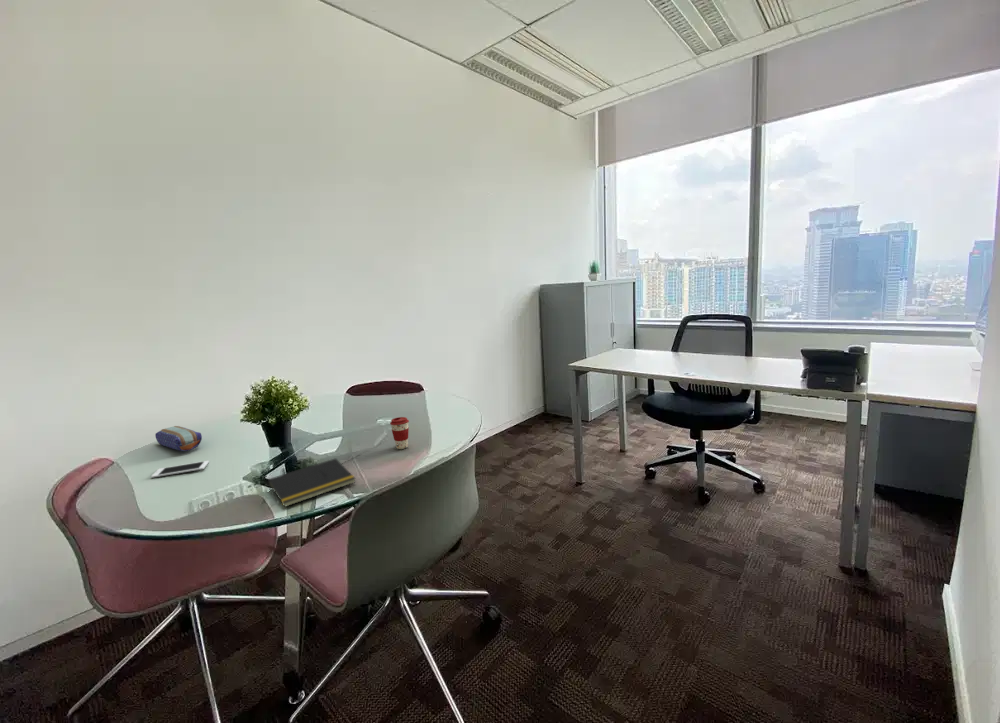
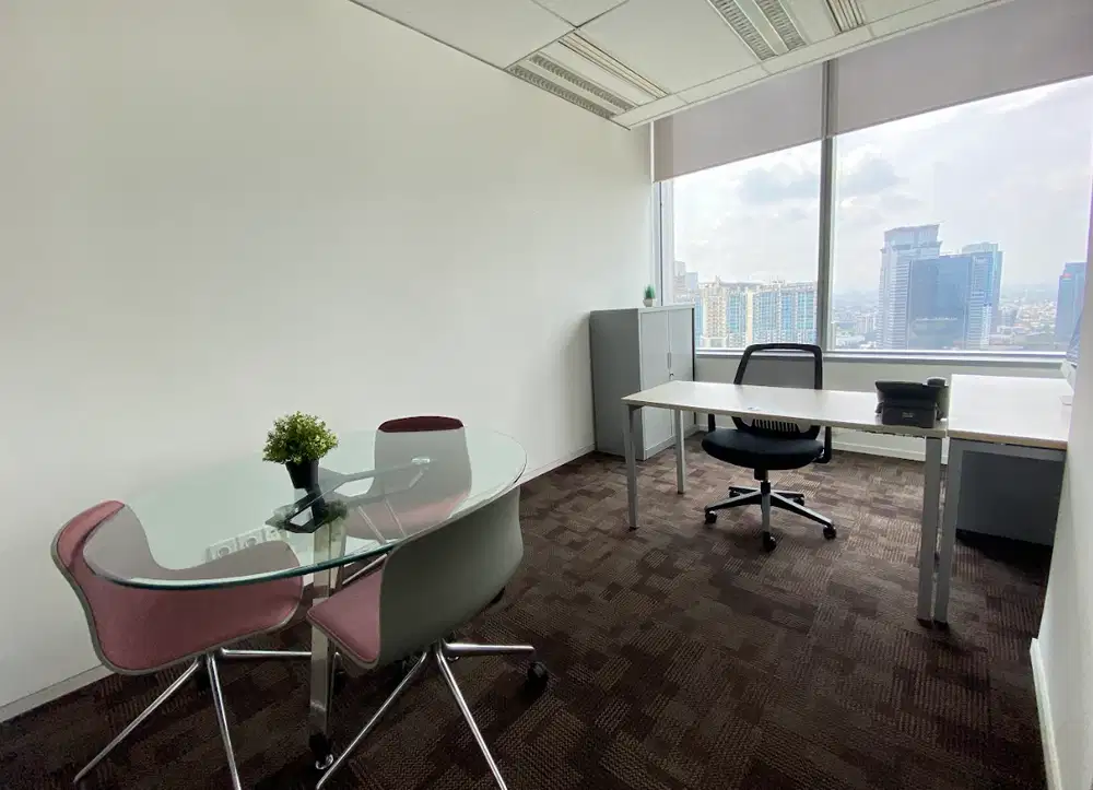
- cell phone [150,460,210,479]
- coffee cup [389,416,410,450]
- pencil case [154,425,203,452]
- notepad [267,457,357,508]
